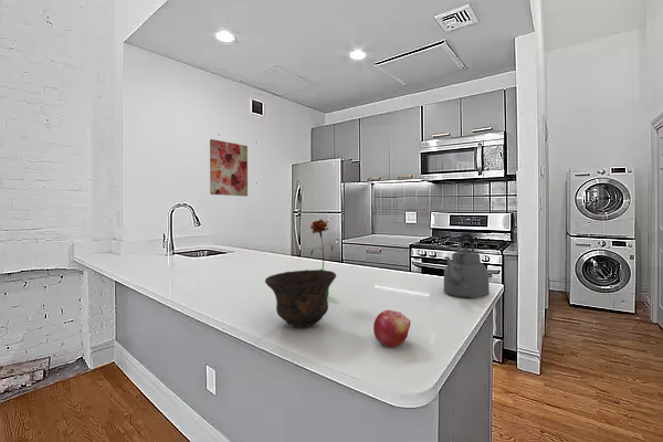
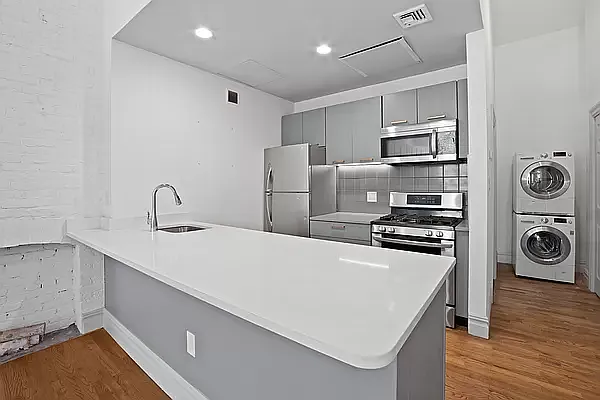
- fruit [372,309,411,348]
- wall art [209,138,249,198]
- flower [309,219,334,297]
- kettle [443,232,491,298]
- bowl [264,269,337,328]
